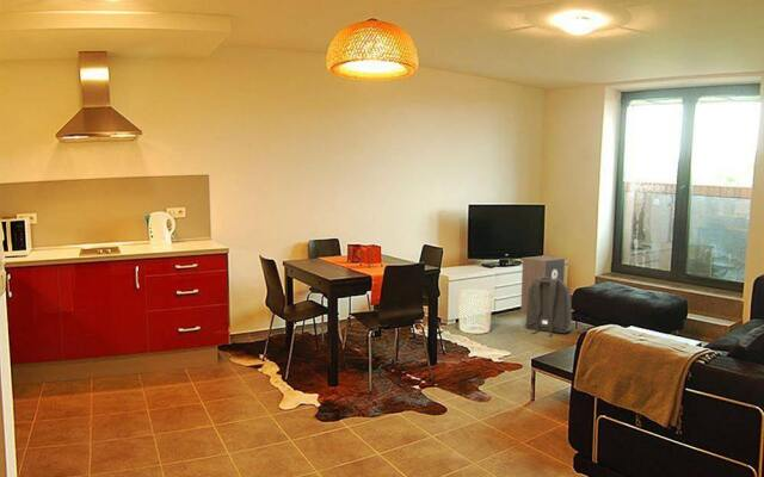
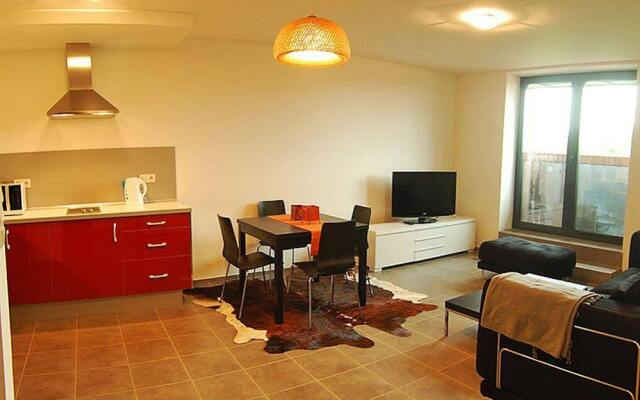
- speaker [519,255,566,315]
- backpack [525,277,573,337]
- waste bin [457,289,493,335]
